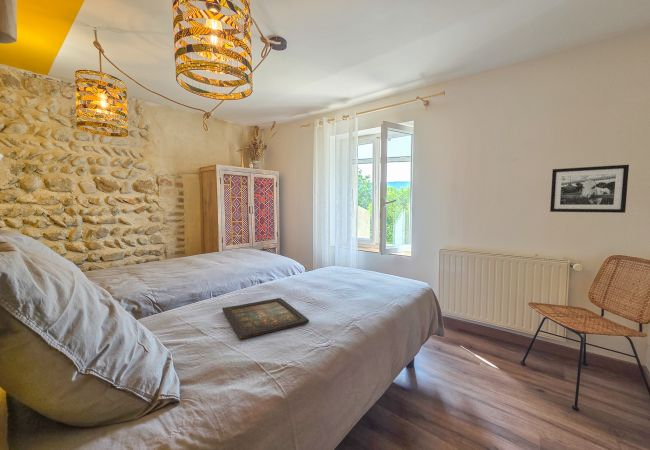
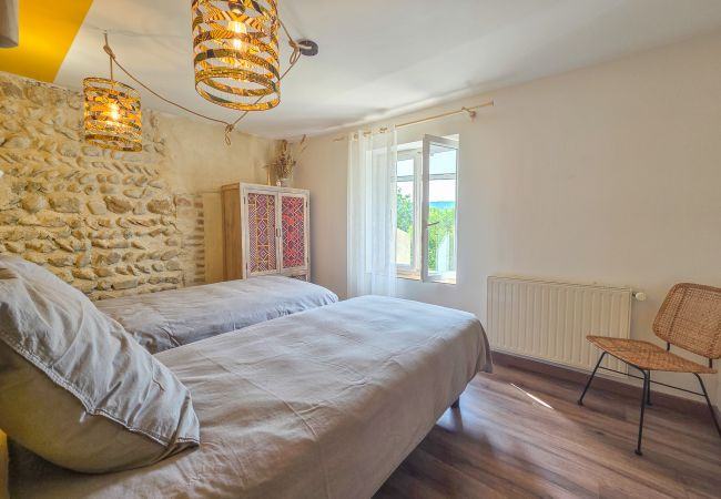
- icon panel [221,297,310,340]
- picture frame [549,164,630,214]
